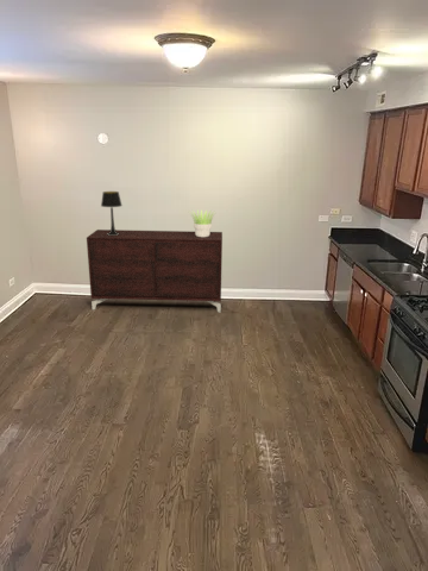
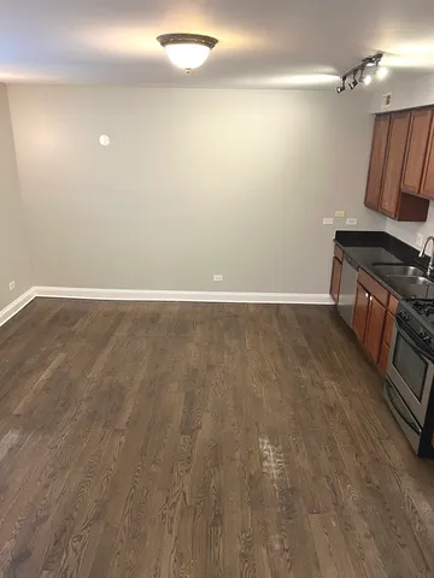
- table lamp [100,190,124,236]
- potted plant [189,209,215,237]
- sideboard [86,228,224,314]
